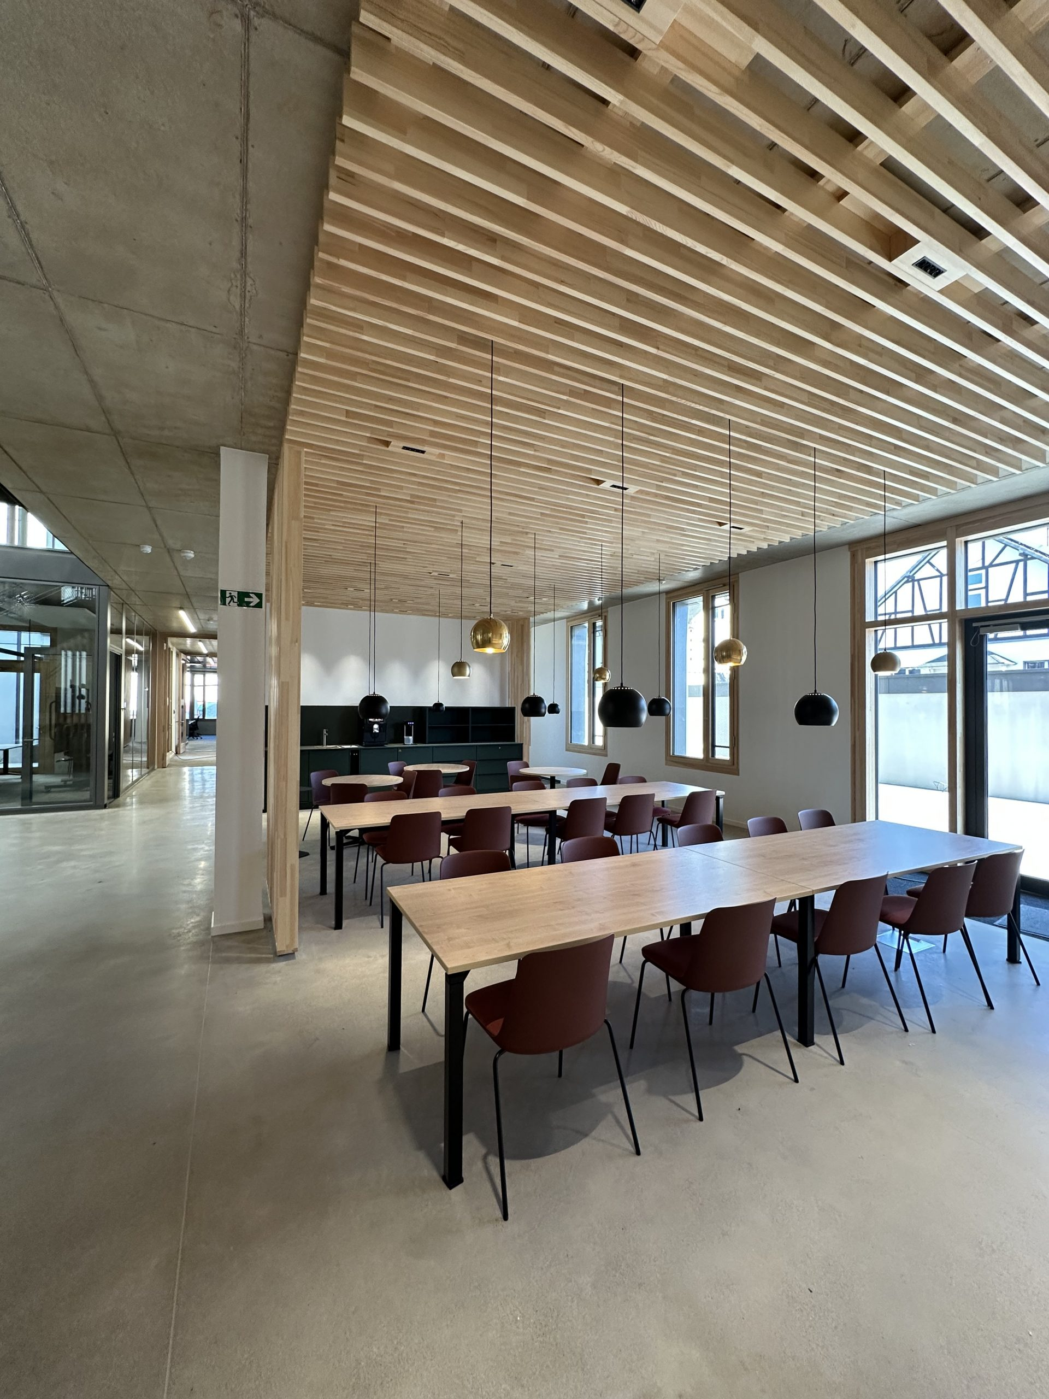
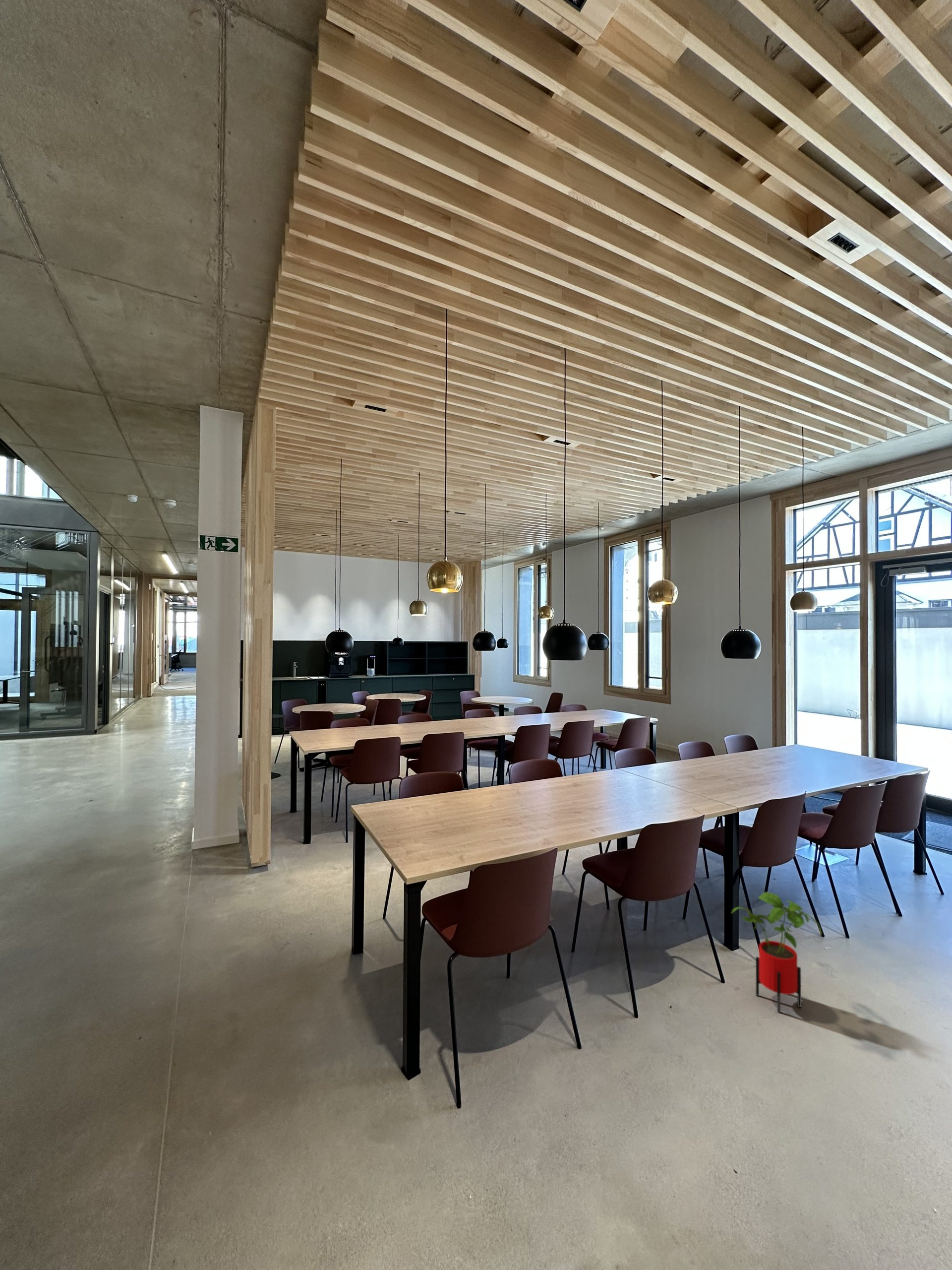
+ house plant [731,891,822,1014]
